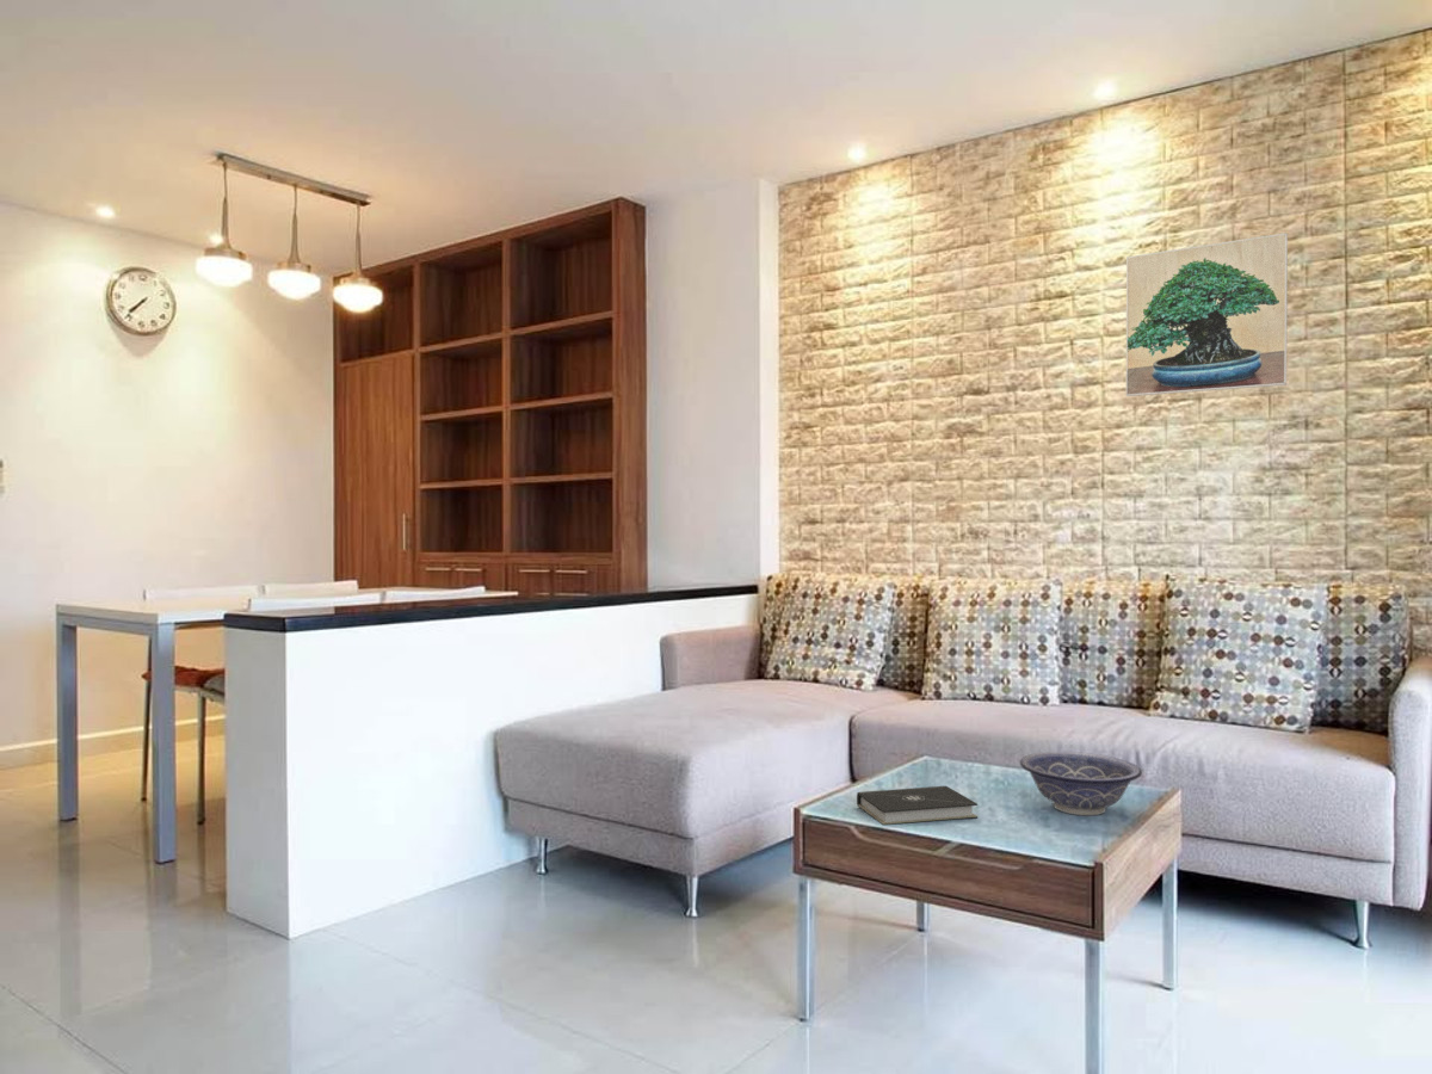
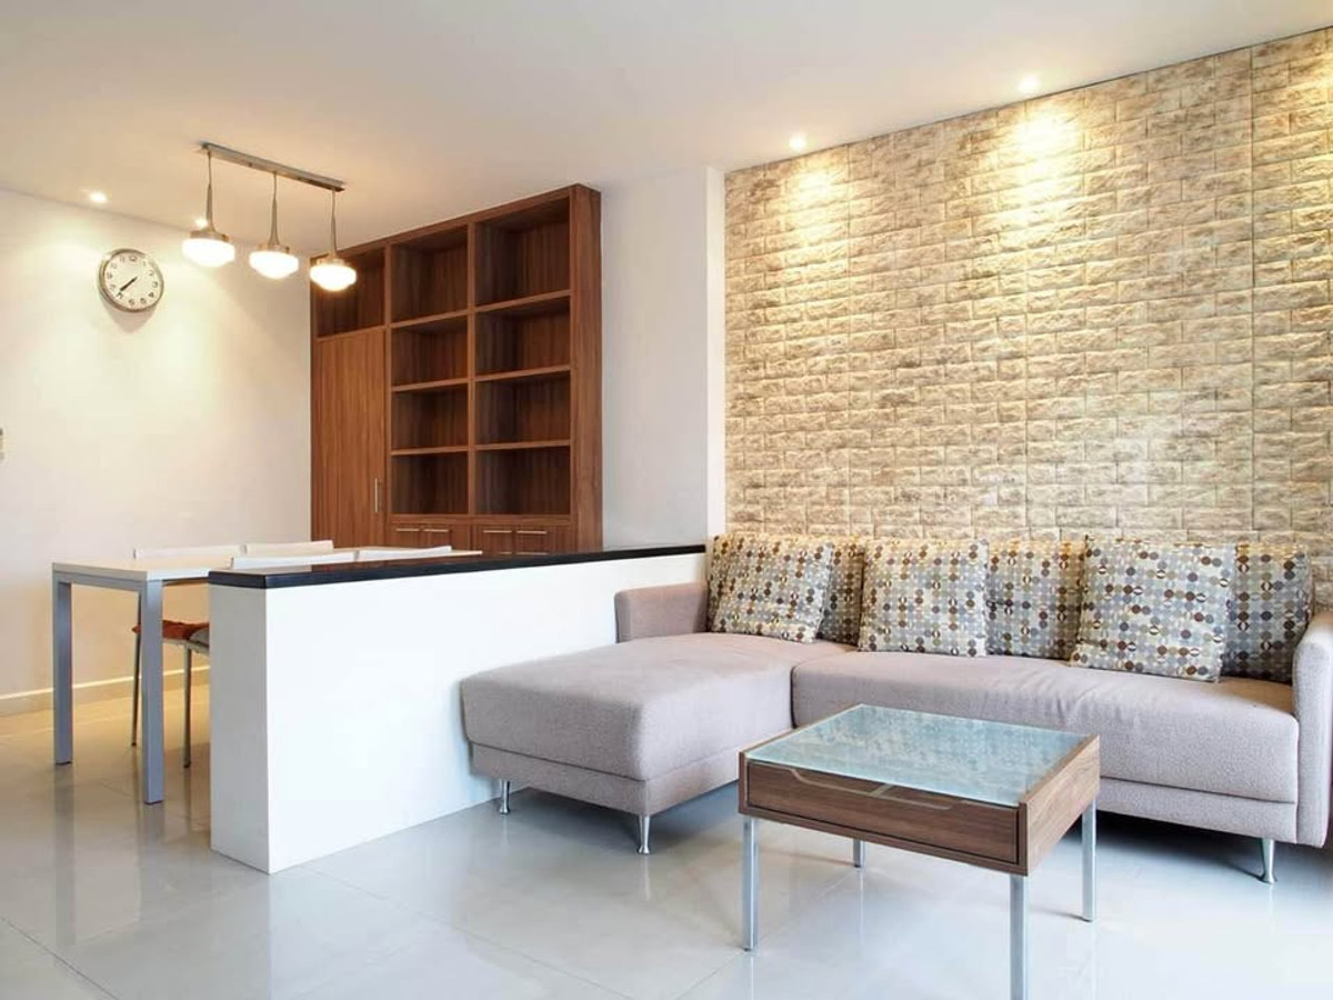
- book [856,785,979,827]
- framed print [1125,232,1289,397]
- decorative bowl [1019,751,1143,816]
